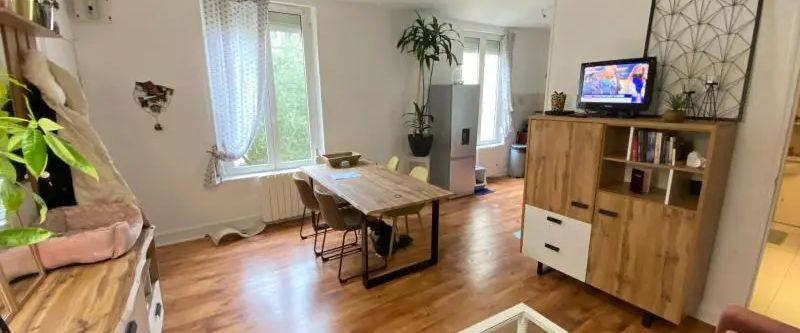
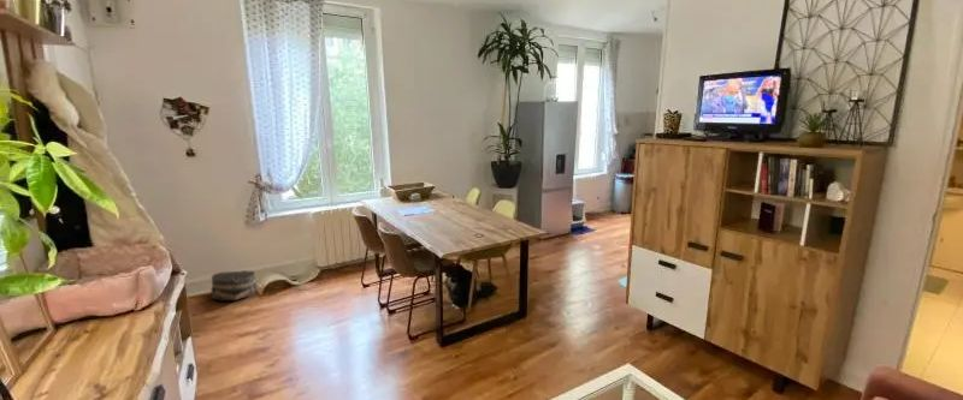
+ hat box [209,269,258,302]
